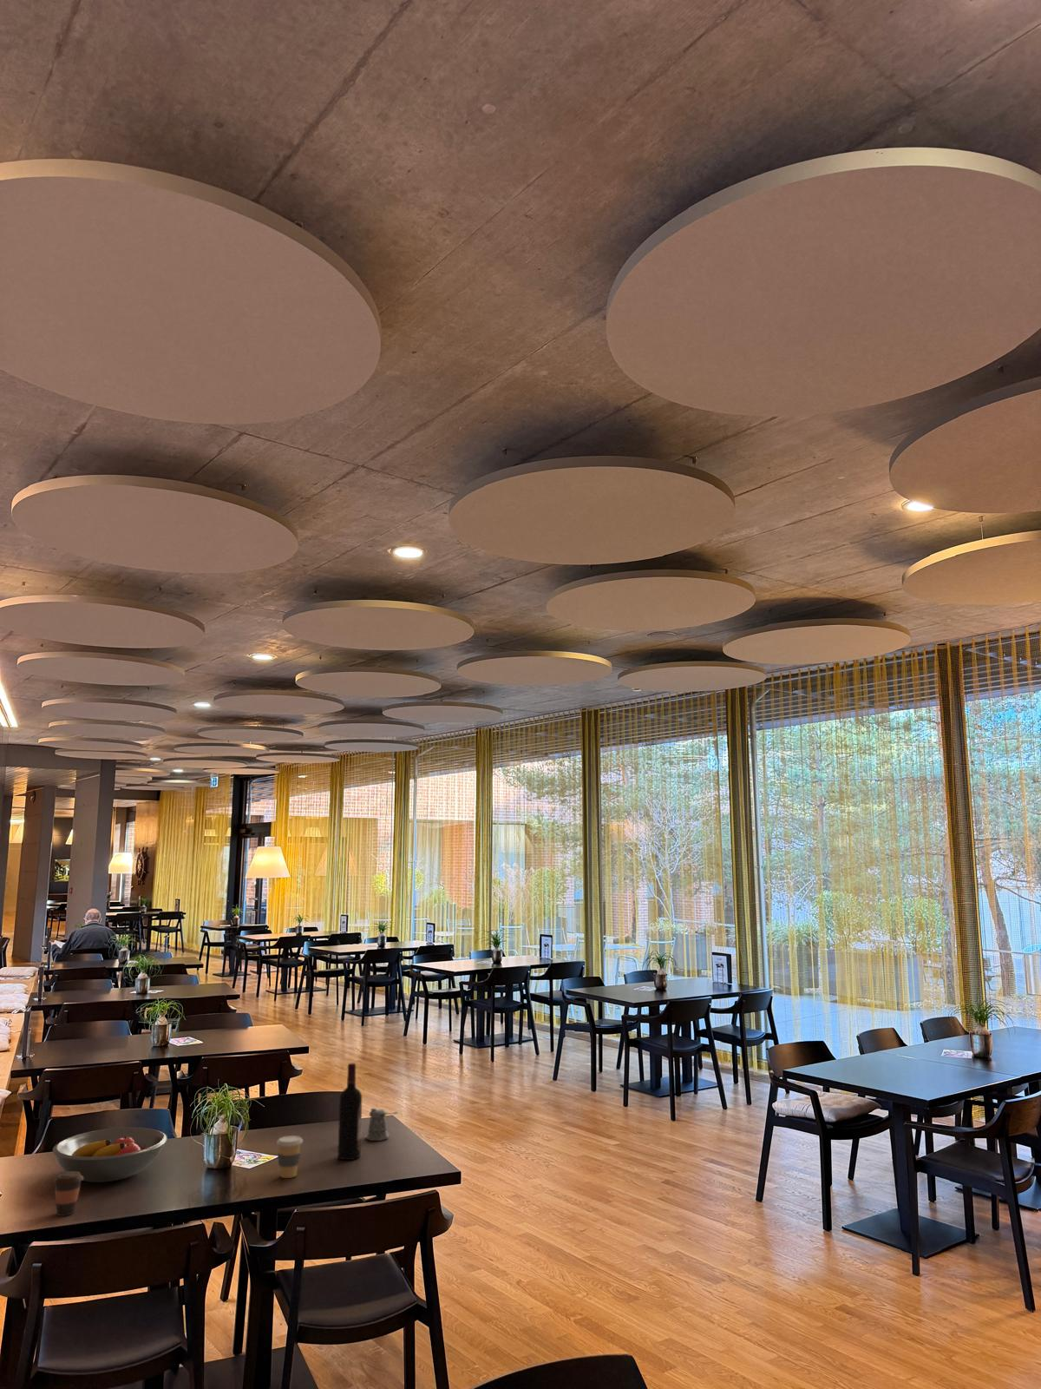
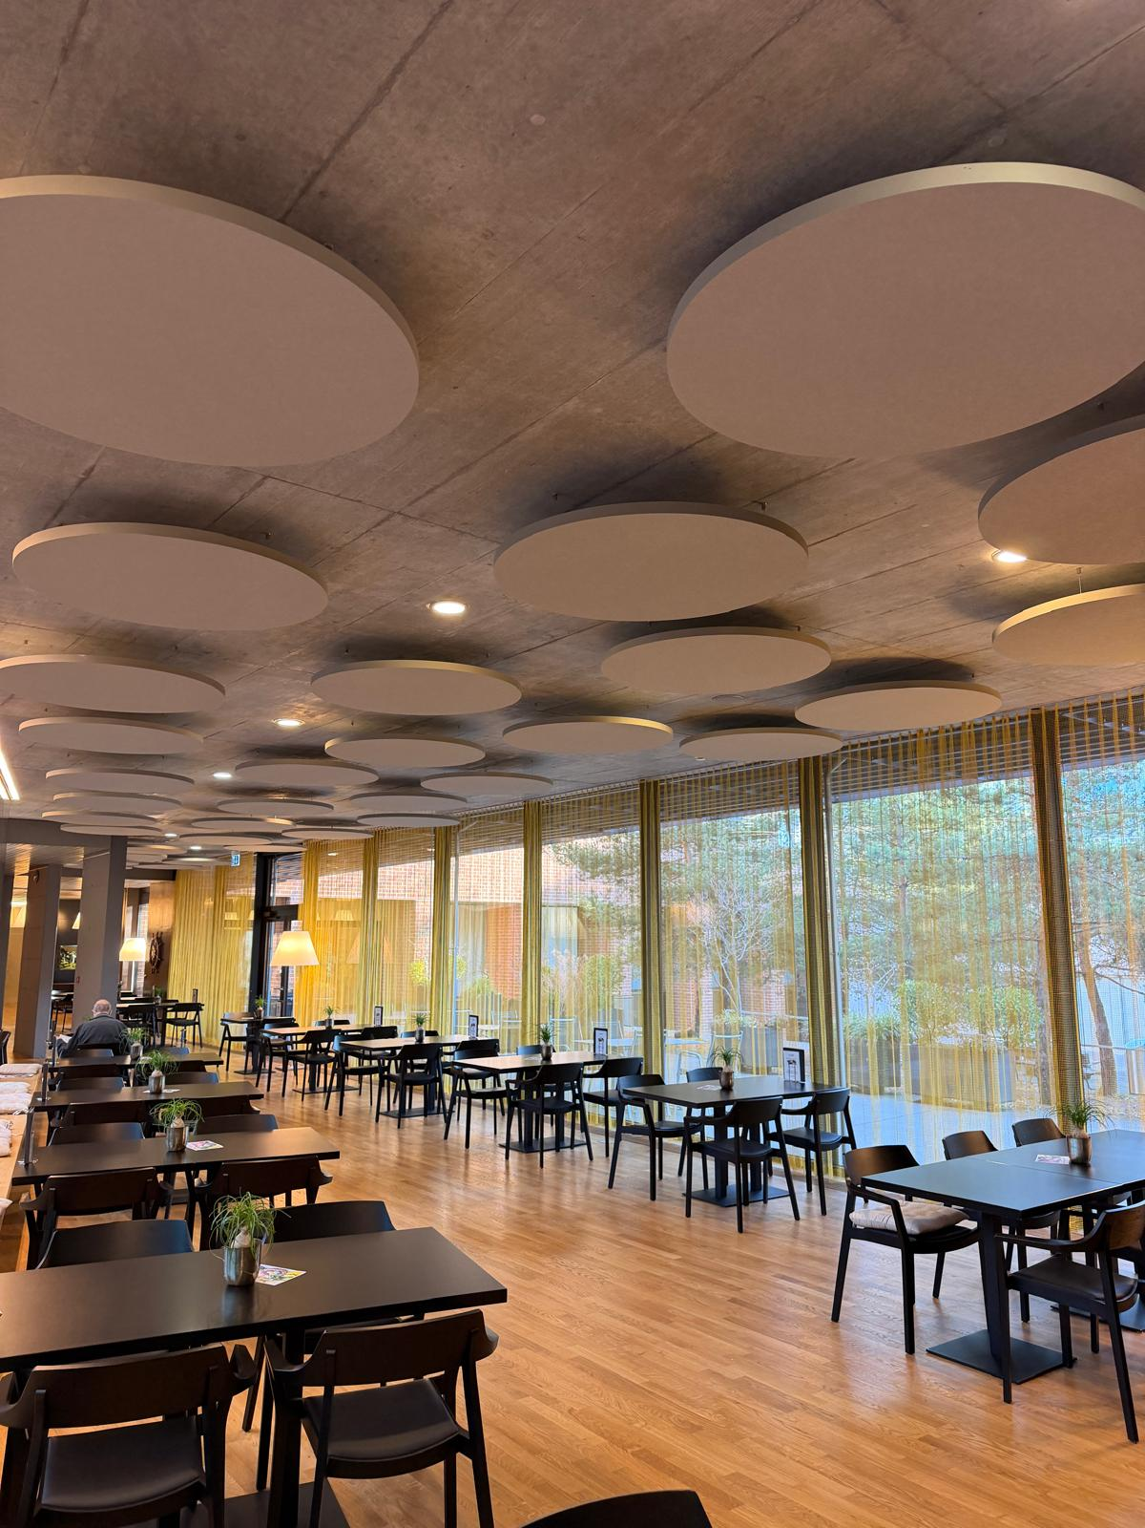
- coffee cup [276,1134,304,1179]
- coffee cup [52,1172,83,1217]
- pepper shaker [364,1107,398,1142]
- fruit bowl [52,1127,168,1183]
- wine bottle [337,1063,363,1160]
